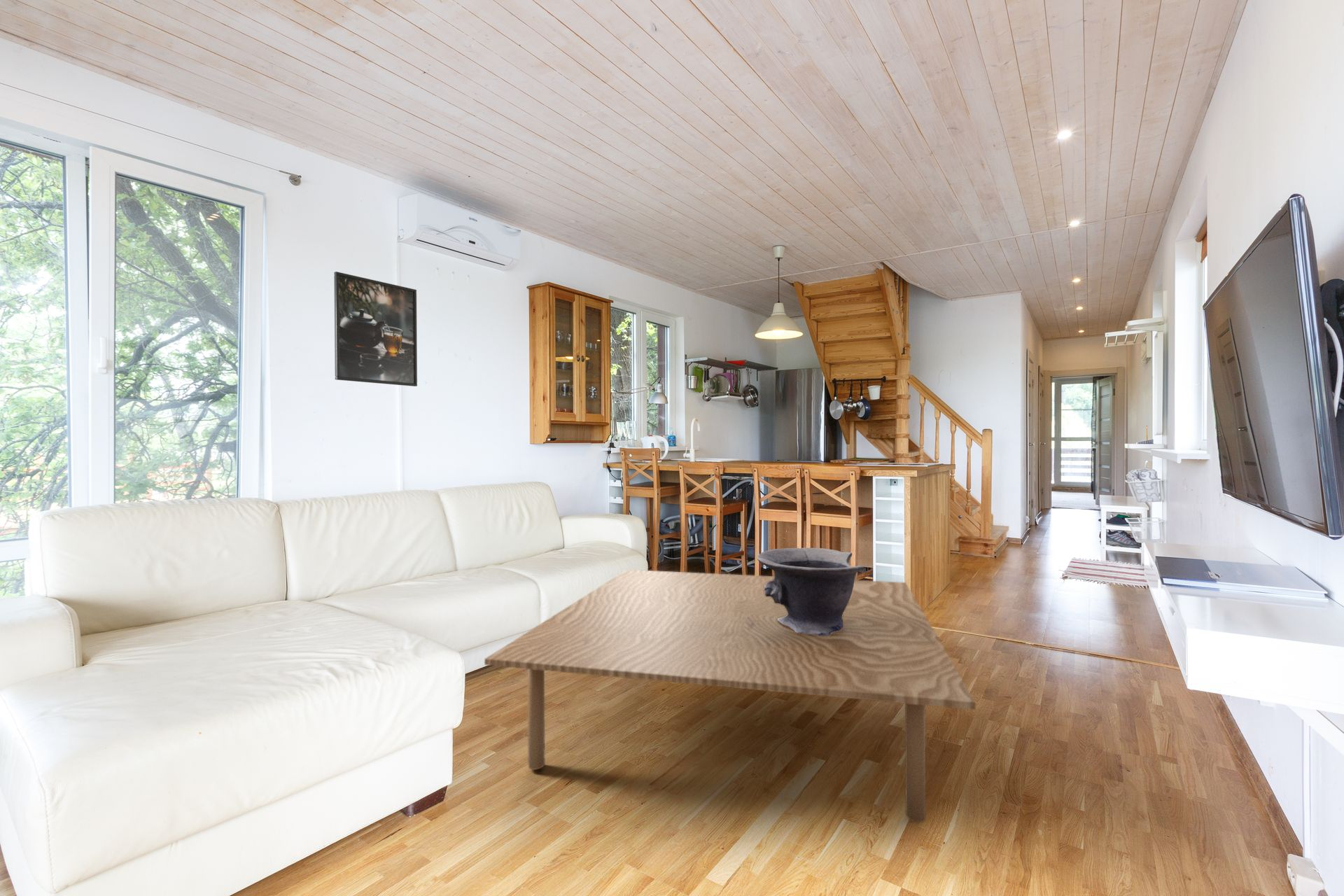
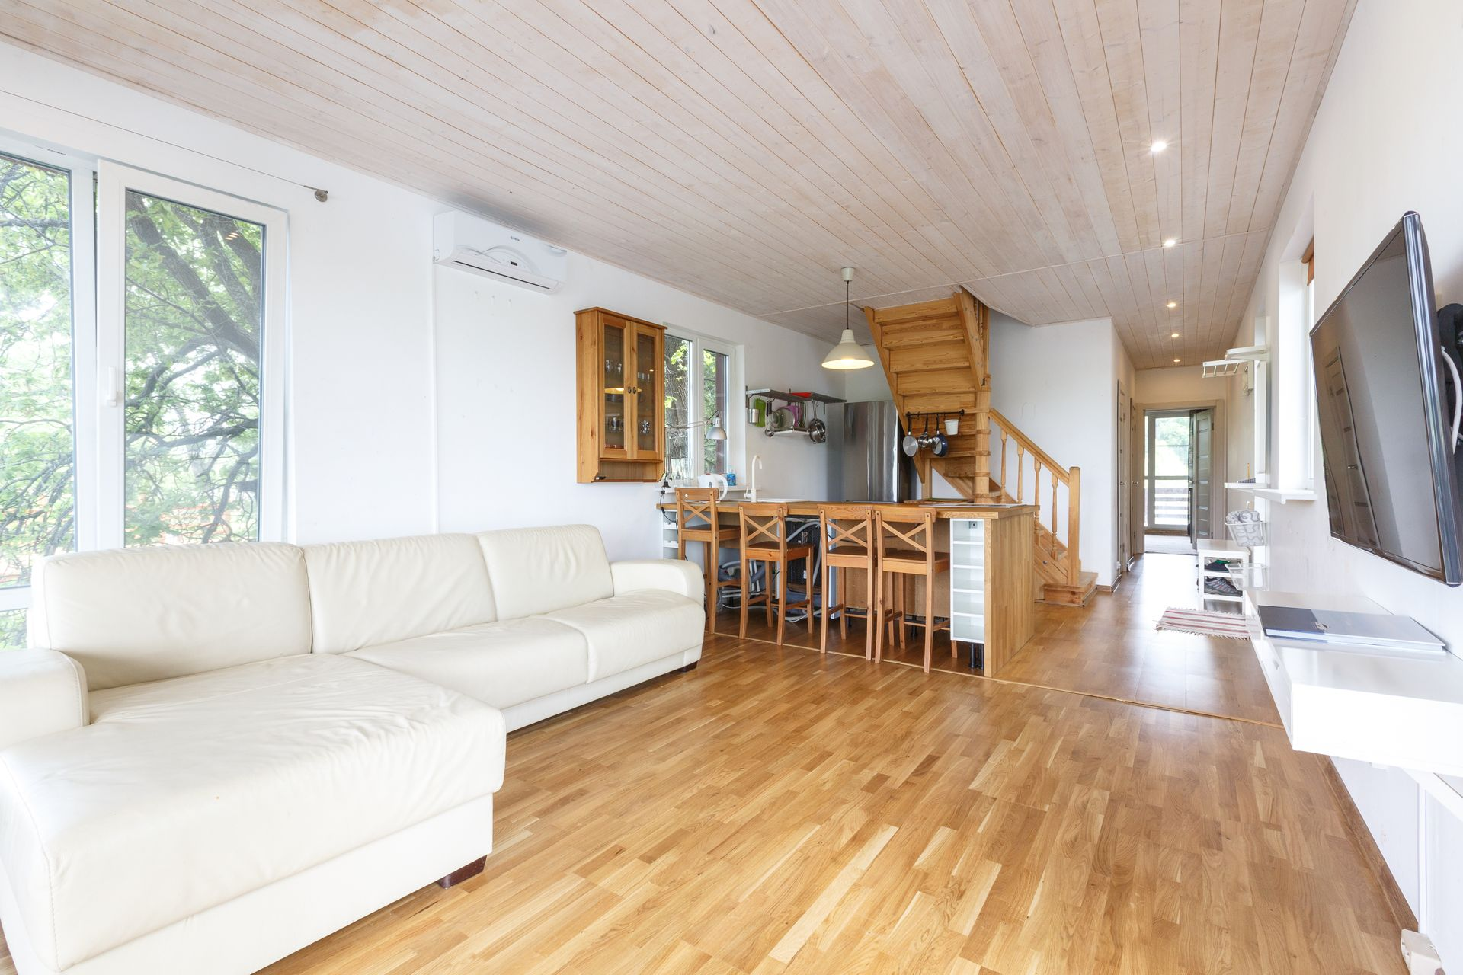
- decorative bowl [756,547,865,636]
- coffee table [484,569,977,823]
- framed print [333,271,418,387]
